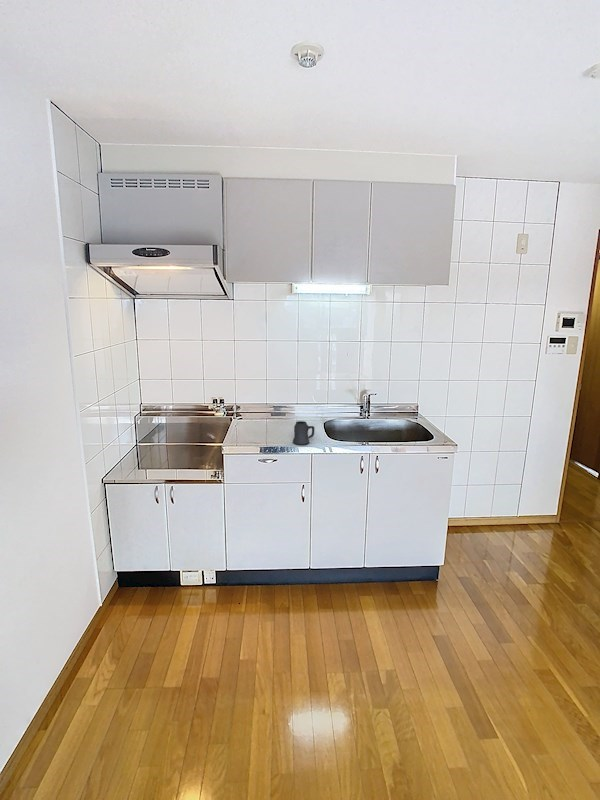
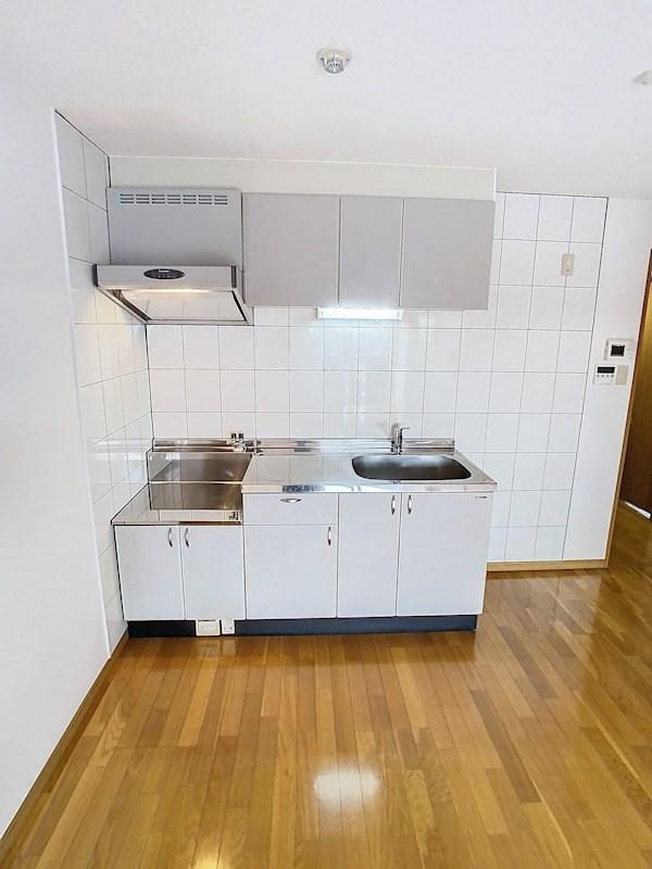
- mug [292,420,315,446]
